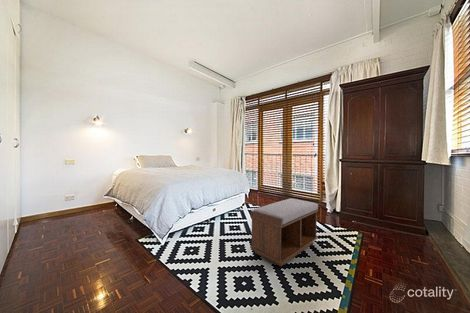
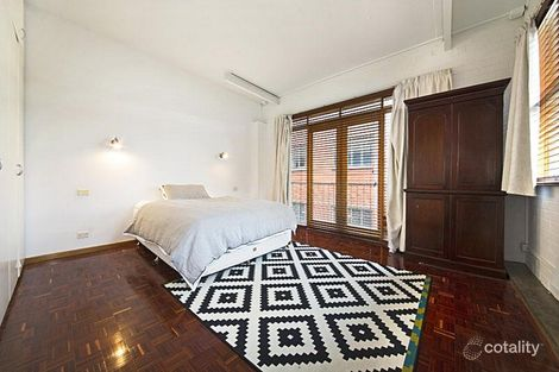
- bench [249,198,319,267]
